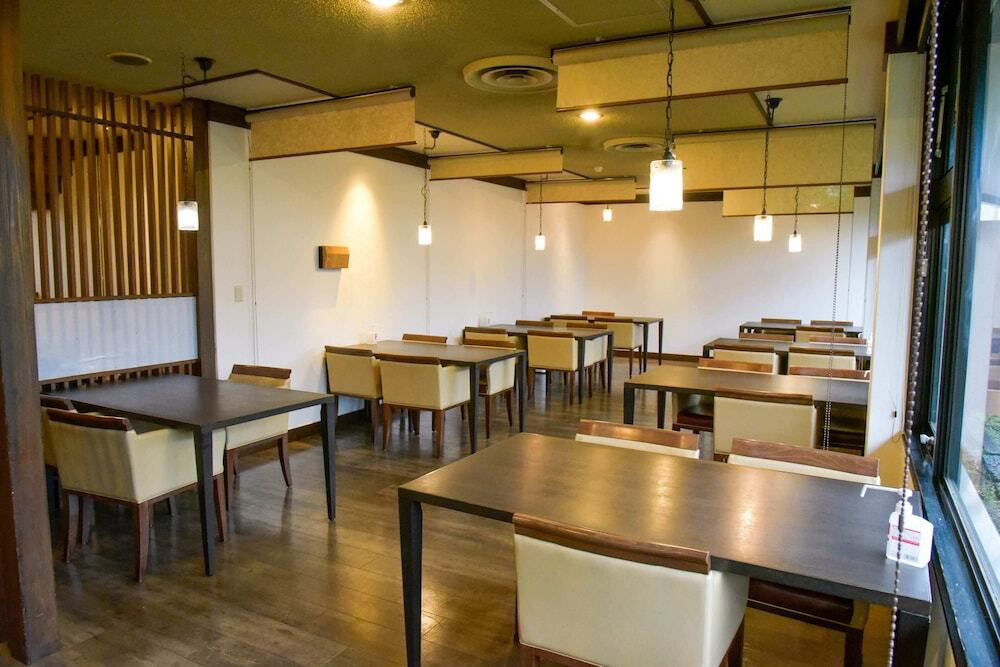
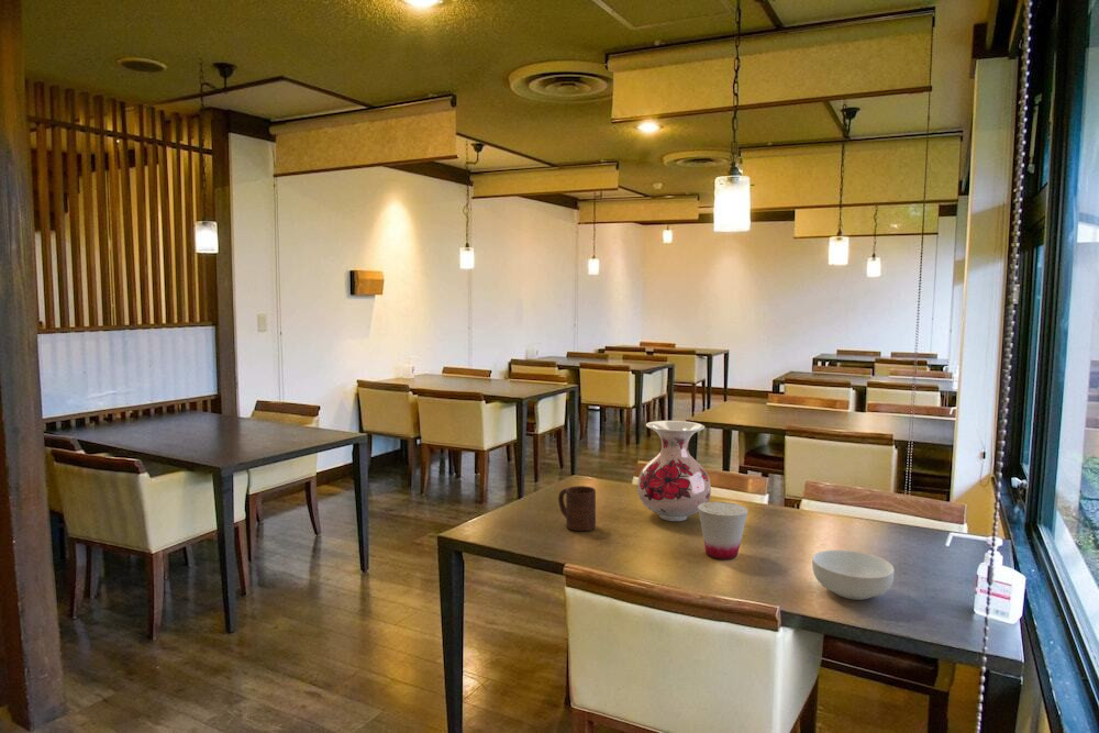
+ cup [557,485,597,532]
+ vase [636,420,712,522]
+ cereal bowl [811,549,896,601]
+ cup [698,501,750,560]
